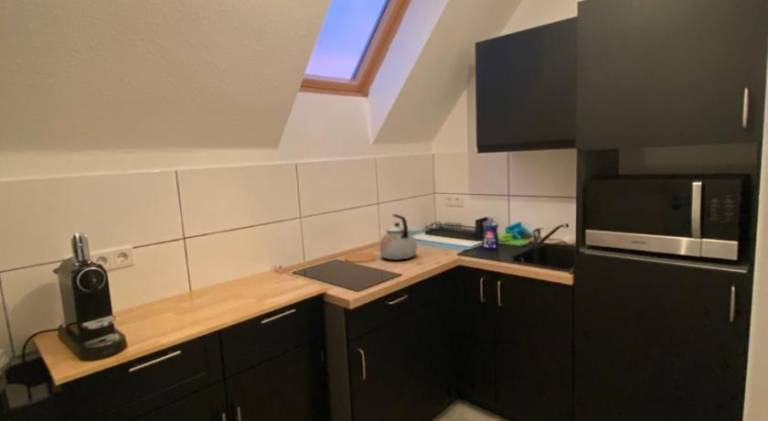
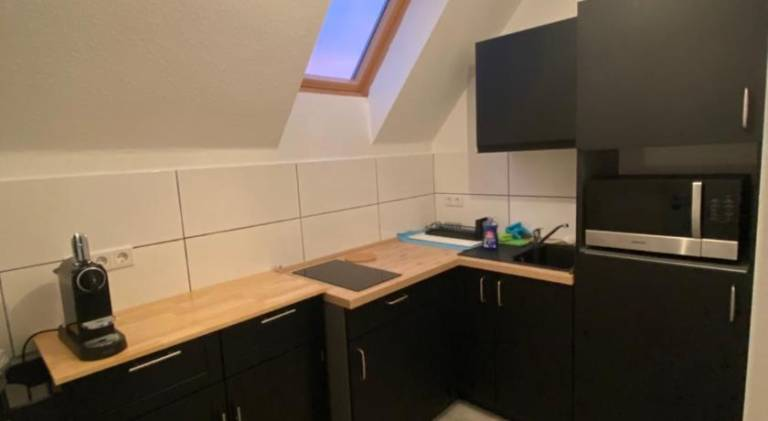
- kettle [379,213,418,261]
